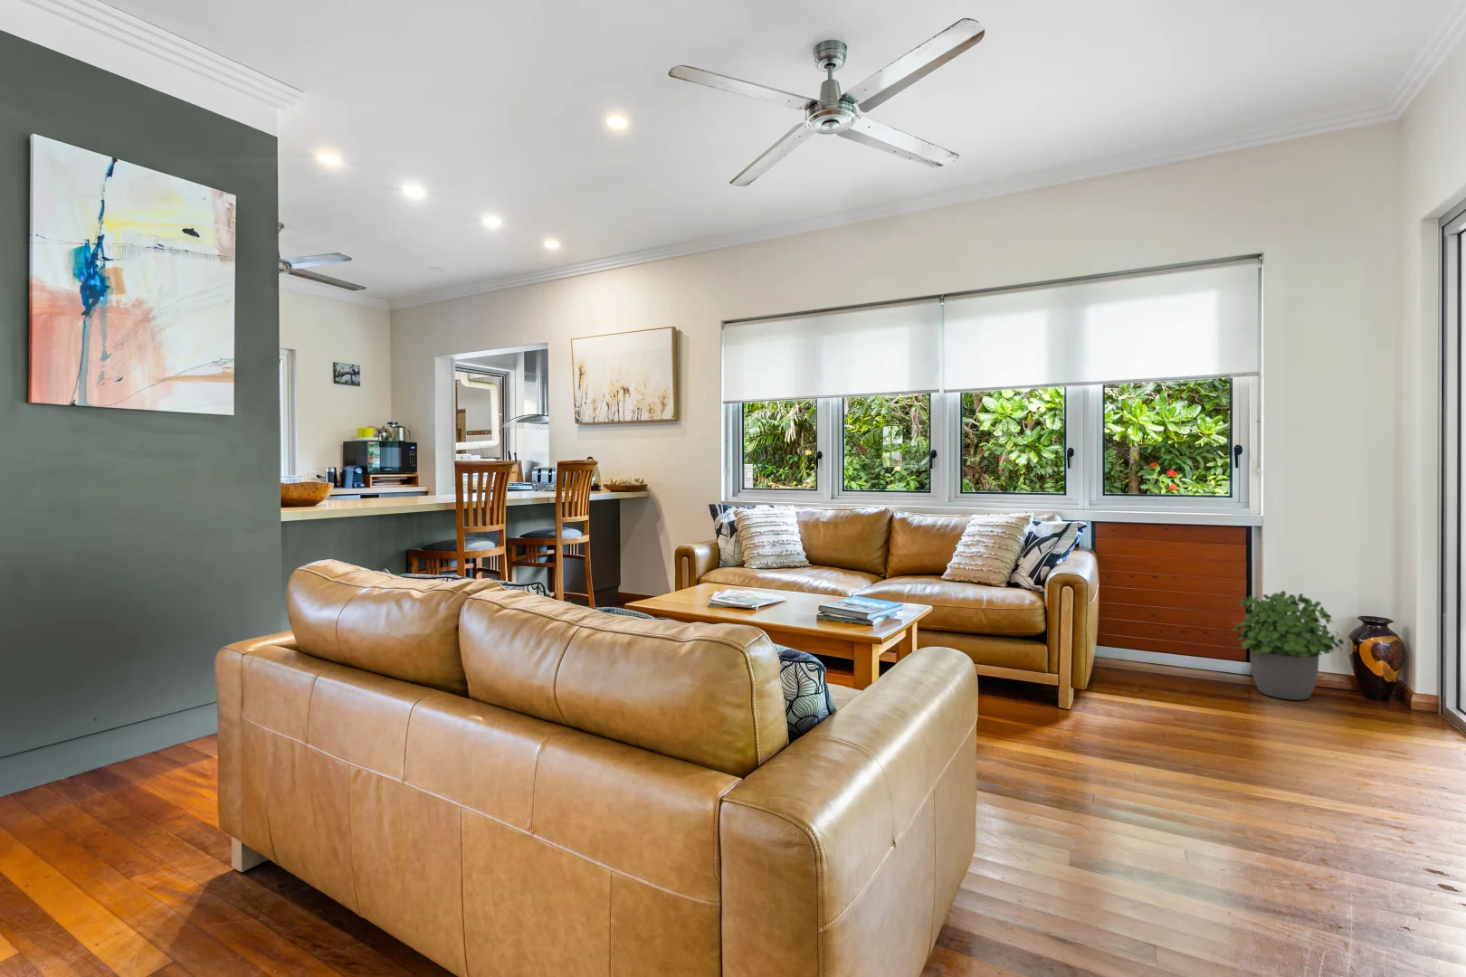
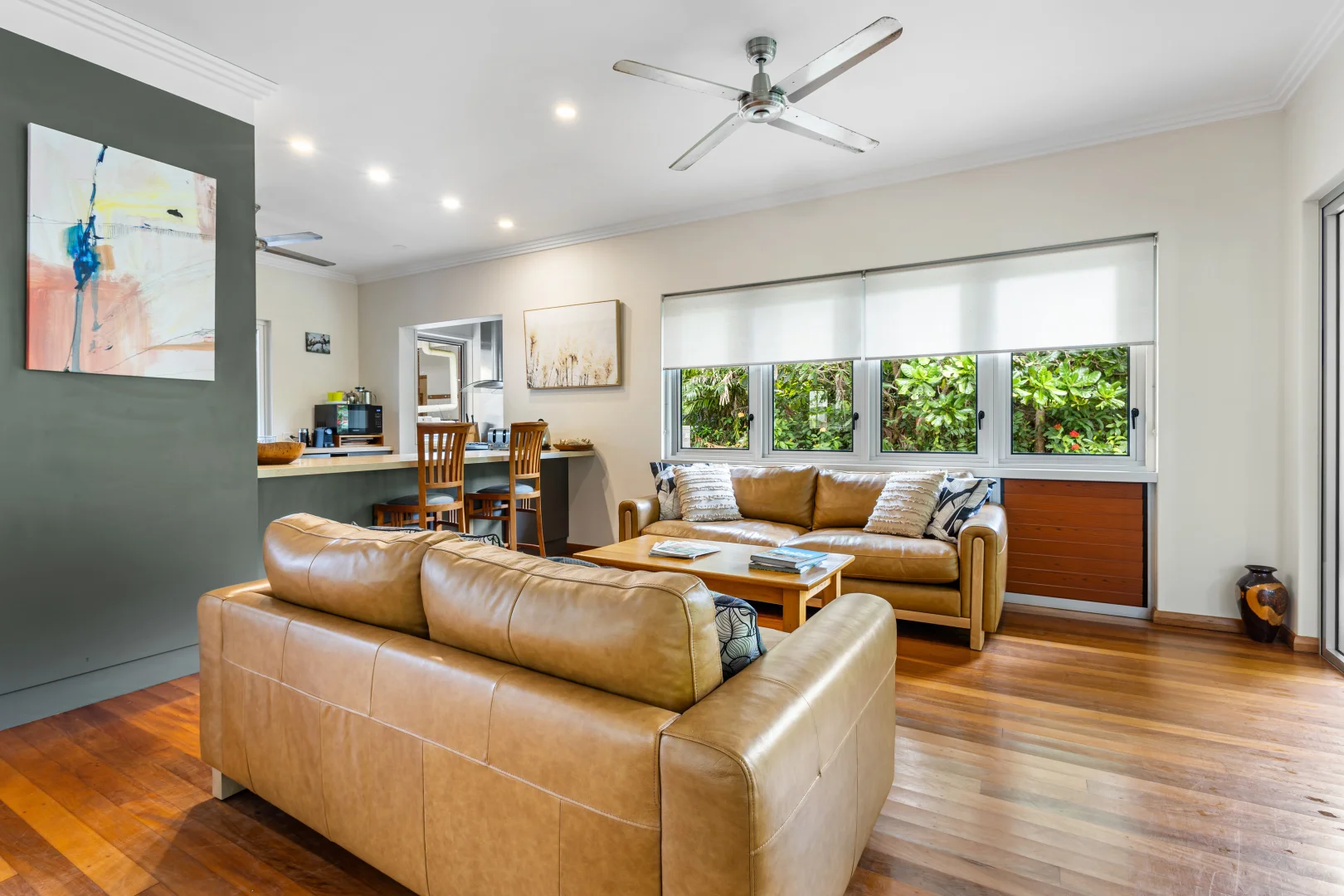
- potted plant [1231,590,1345,701]
